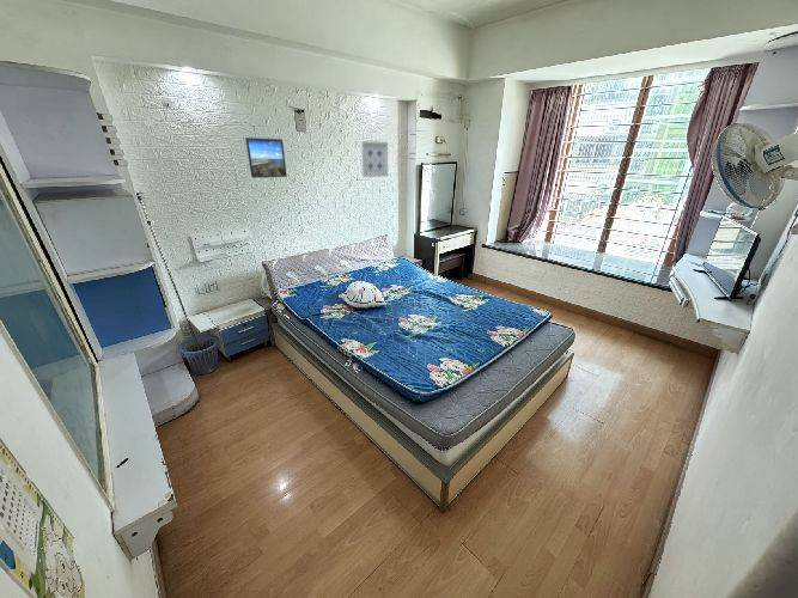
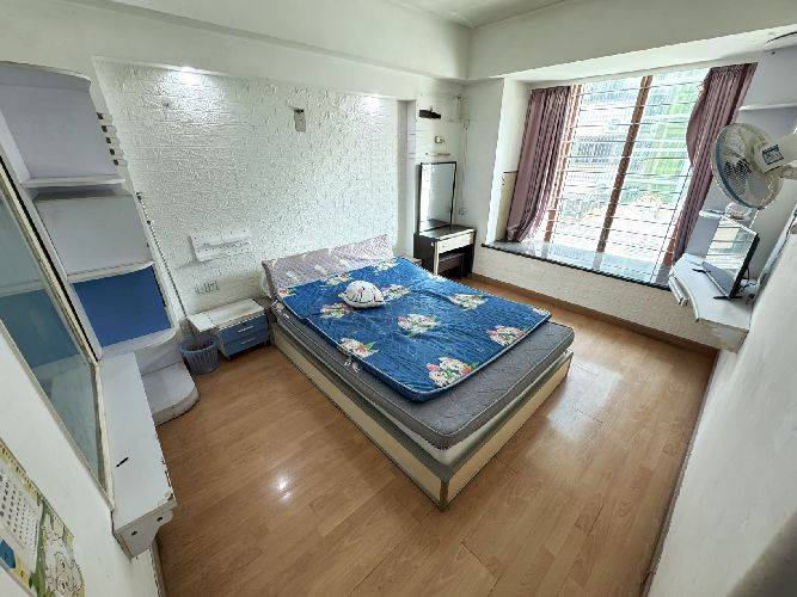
- wall art [359,140,389,178]
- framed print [244,136,288,179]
